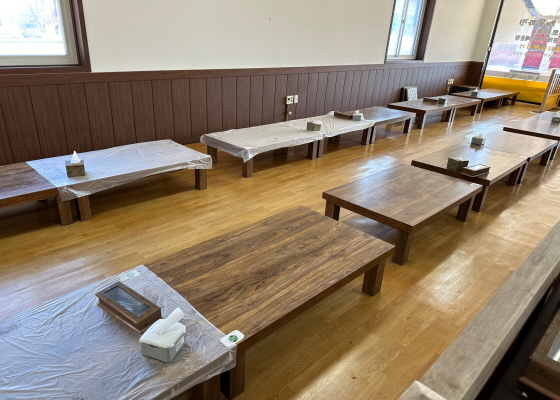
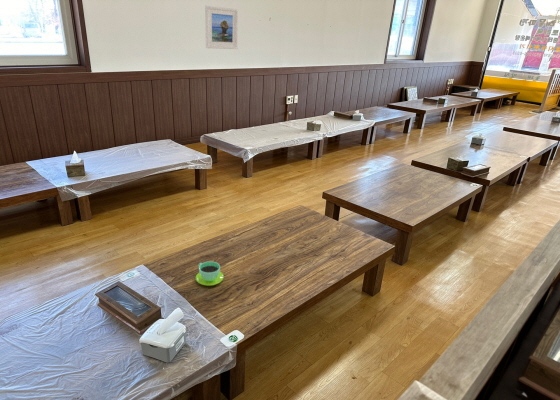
+ cup [195,260,225,287]
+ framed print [204,5,239,50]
